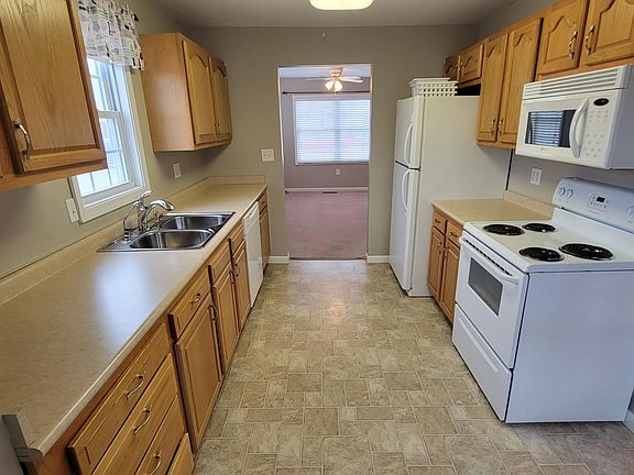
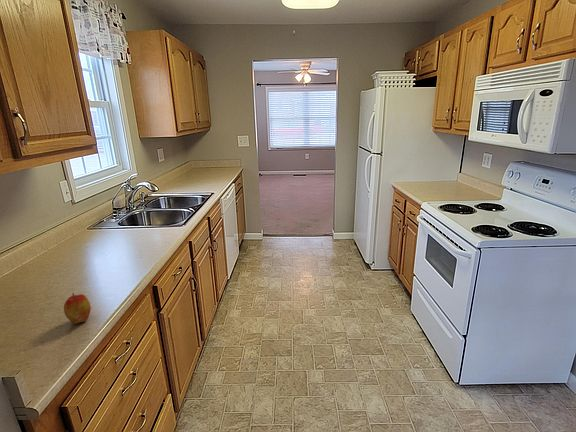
+ apple [63,292,92,325]
